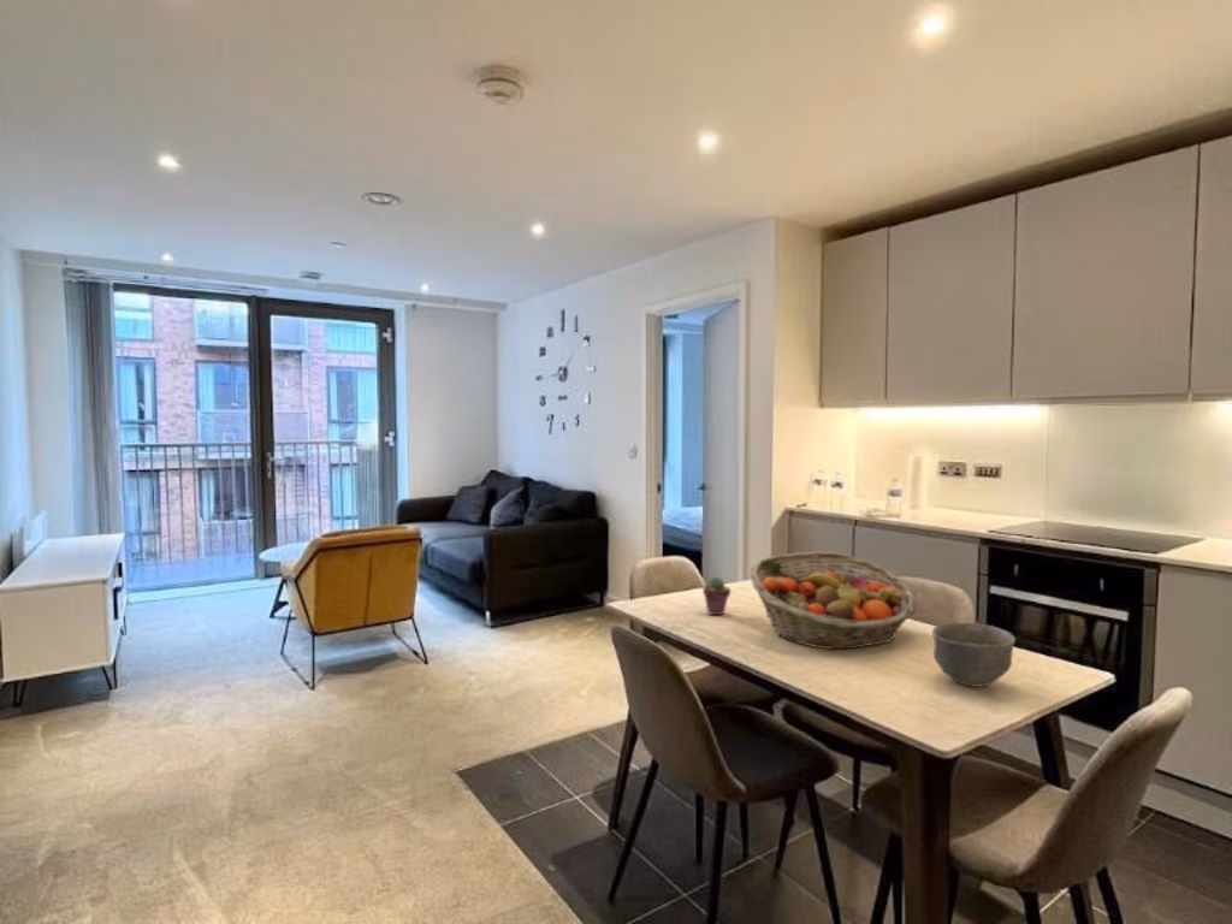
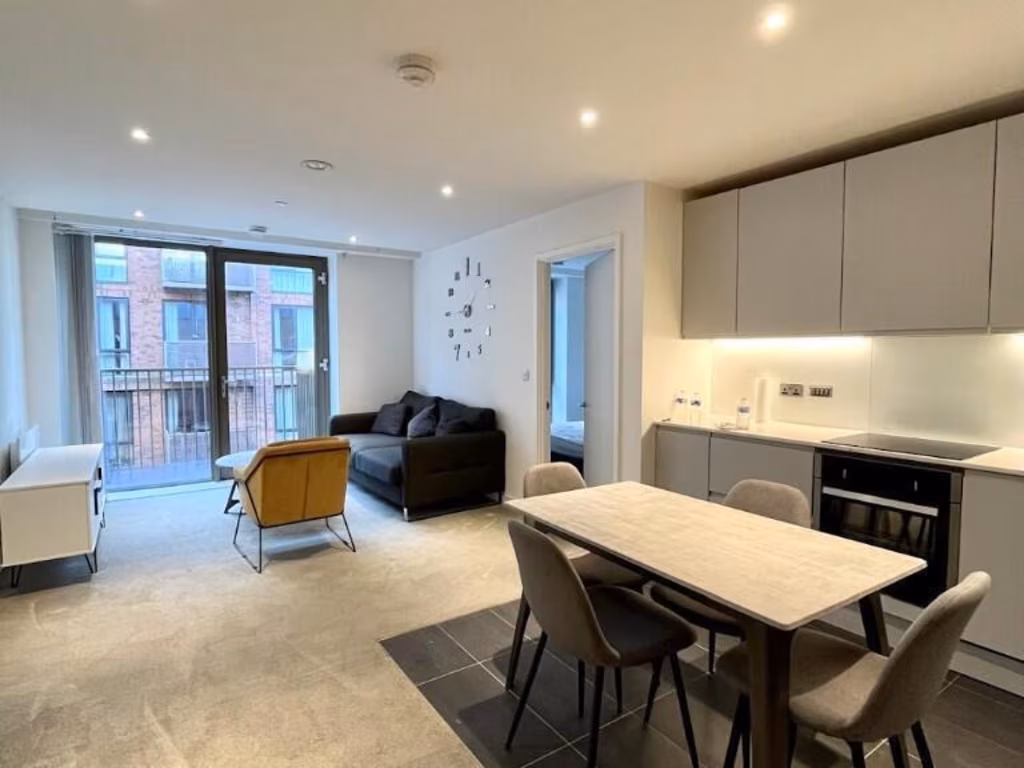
- fruit basket [748,551,919,650]
- potted succulent [701,575,732,616]
- bowl [931,621,1017,688]
